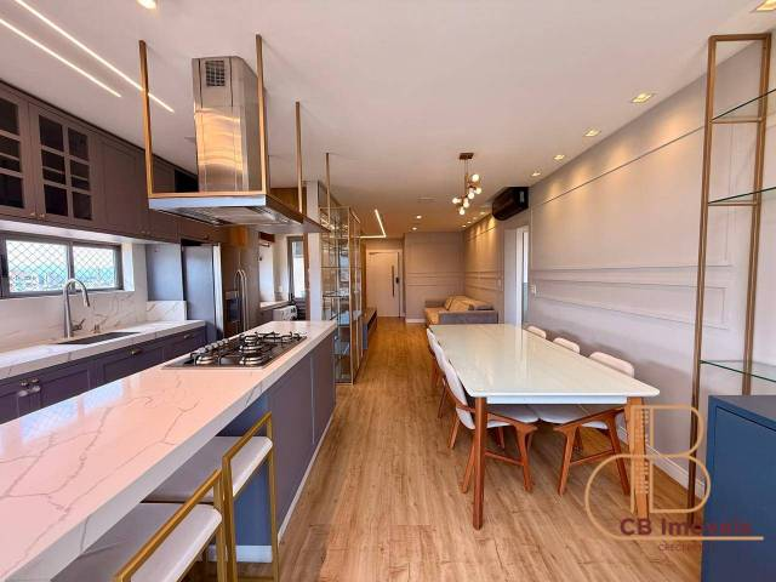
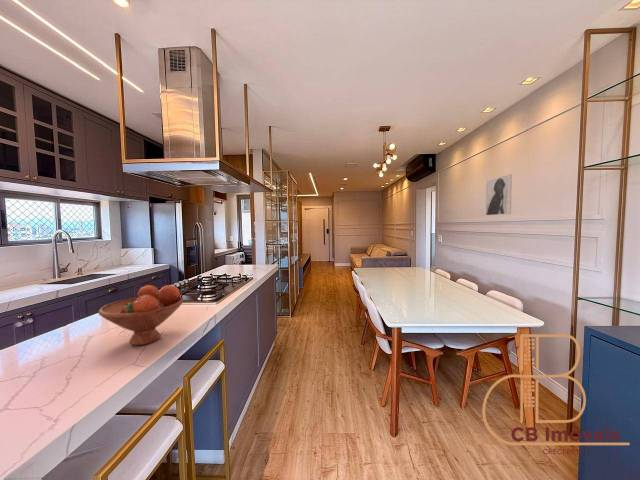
+ fruit bowl [97,284,184,346]
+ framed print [484,173,513,217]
